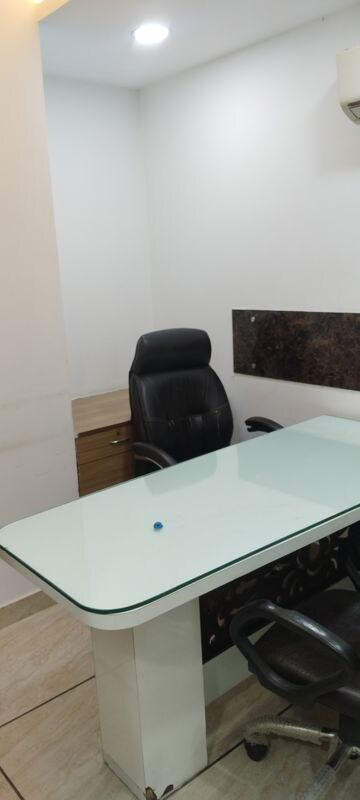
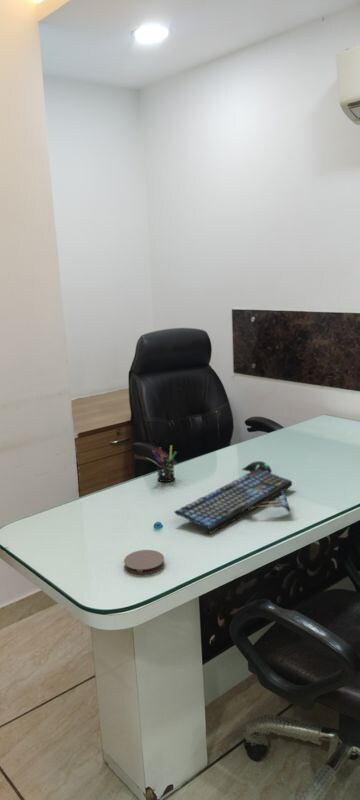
+ pen holder [151,445,178,483]
+ coaster [123,549,165,576]
+ keyboard [173,460,293,535]
